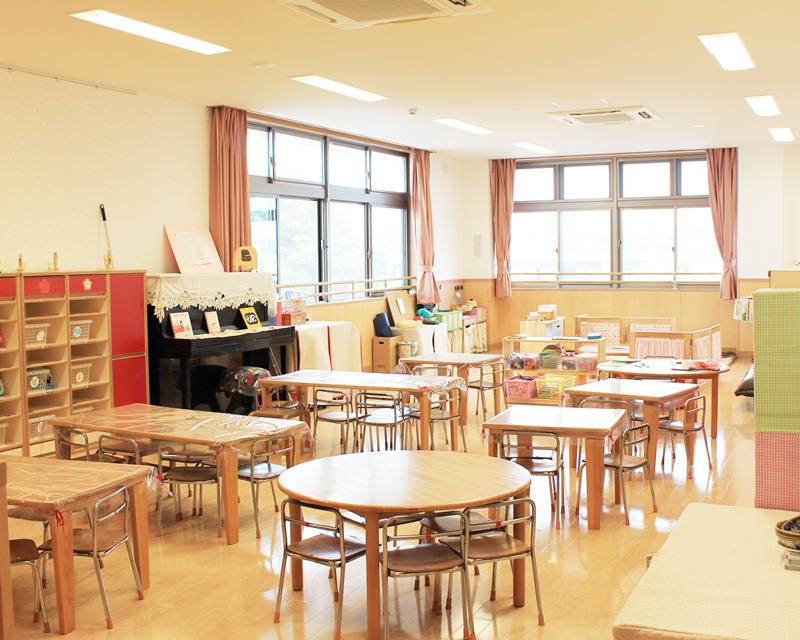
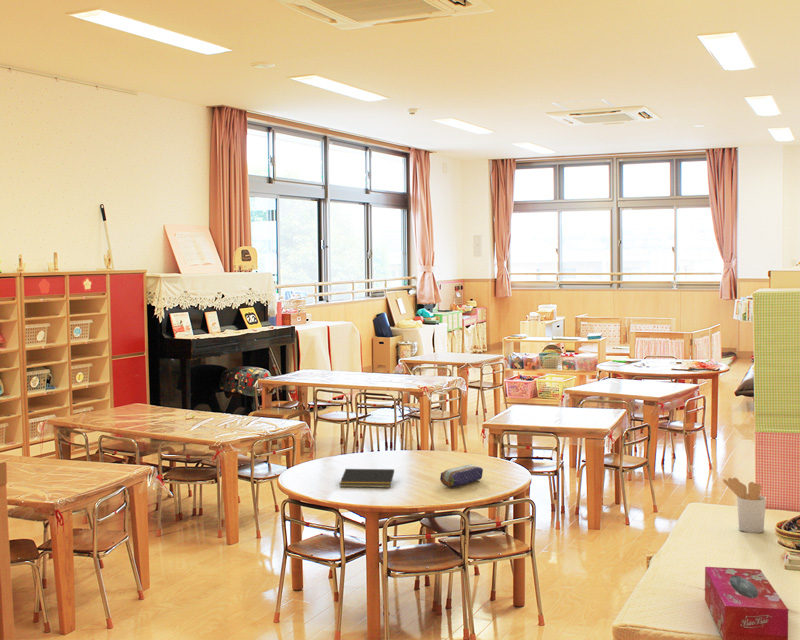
+ utensil holder [722,477,767,534]
+ notepad [339,468,395,489]
+ tissue box [704,566,789,640]
+ pencil case [439,464,484,488]
